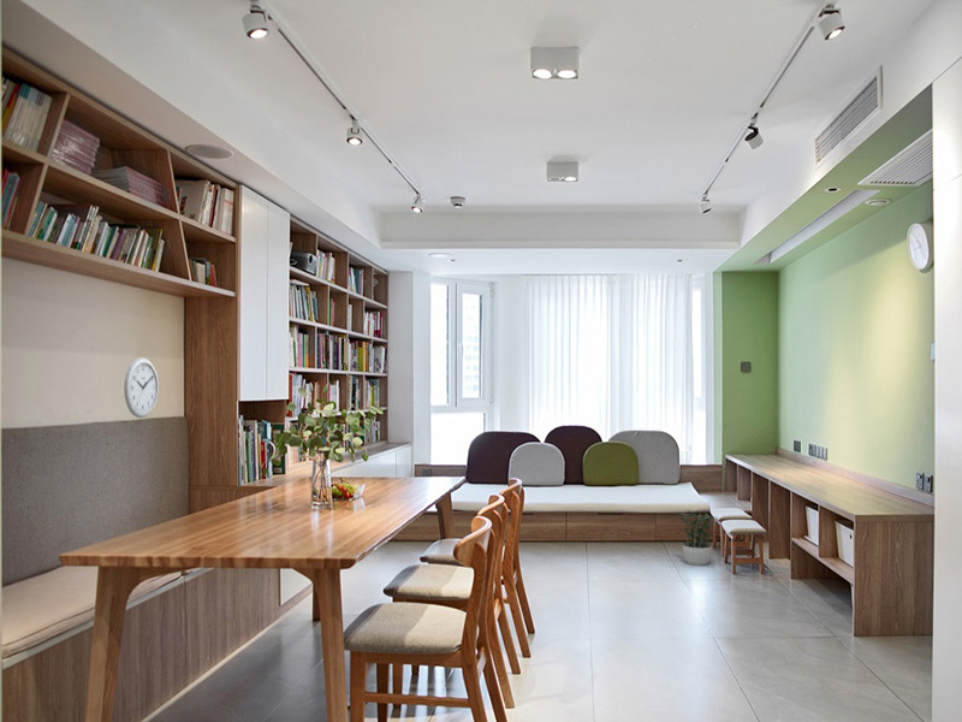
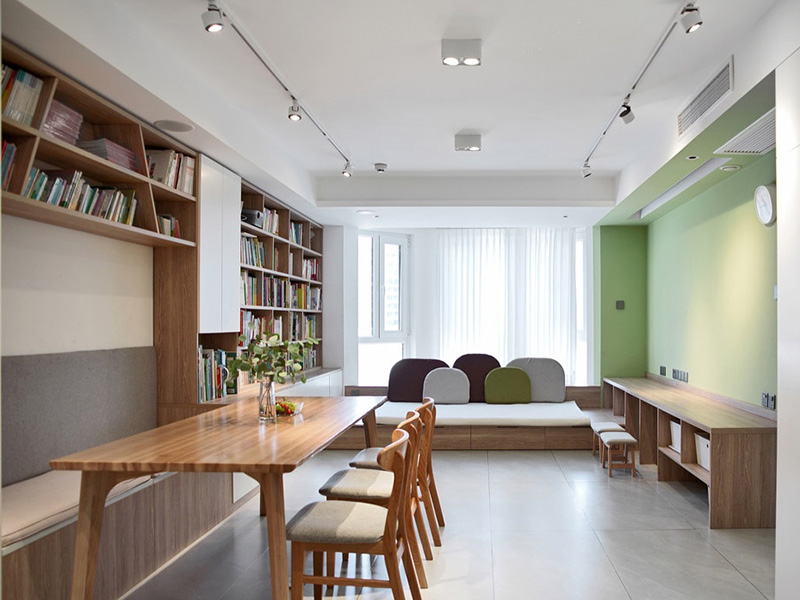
- wall clock [123,356,160,419]
- potted plant [678,508,718,567]
